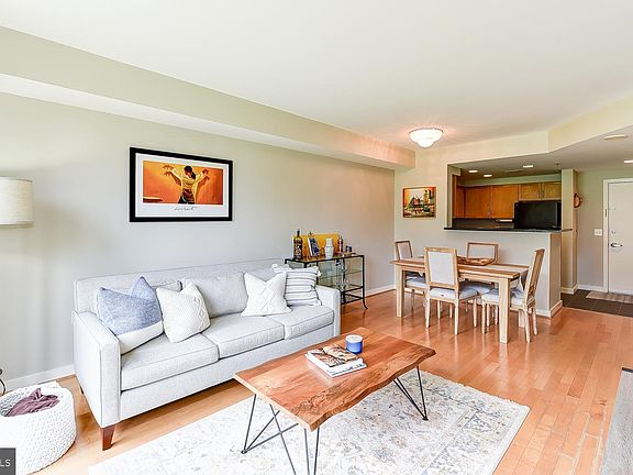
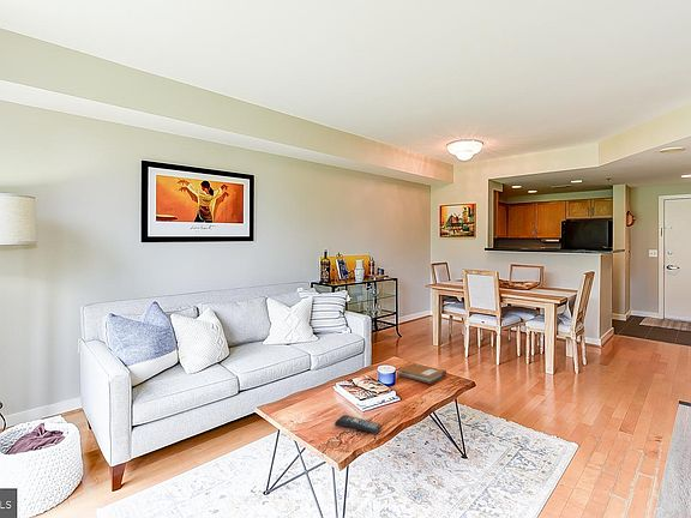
+ notebook [396,362,447,385]
+ remote control [334,414,383,435]
